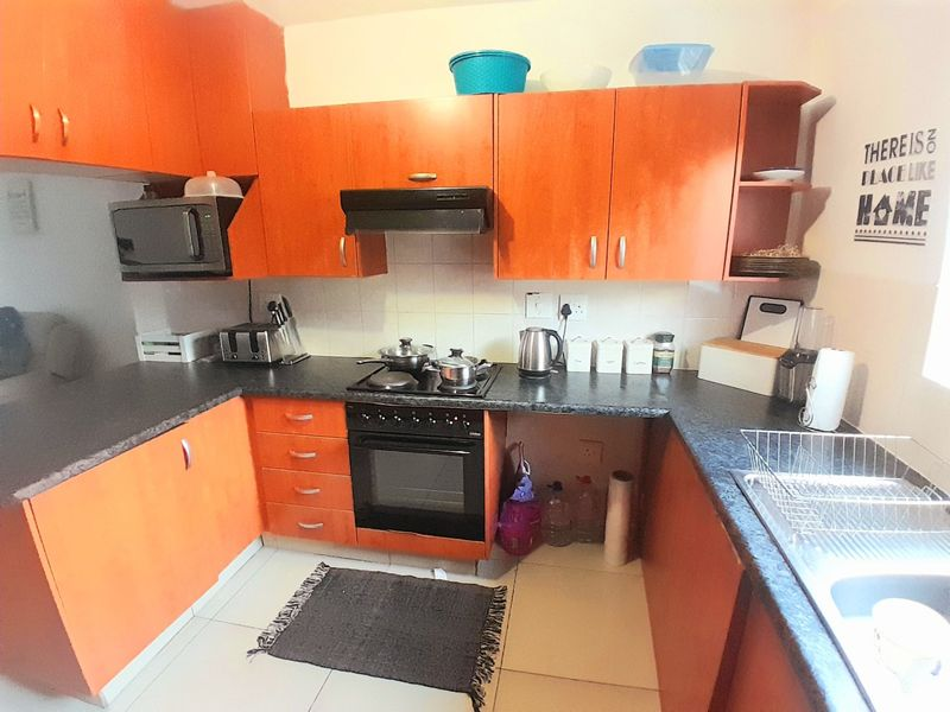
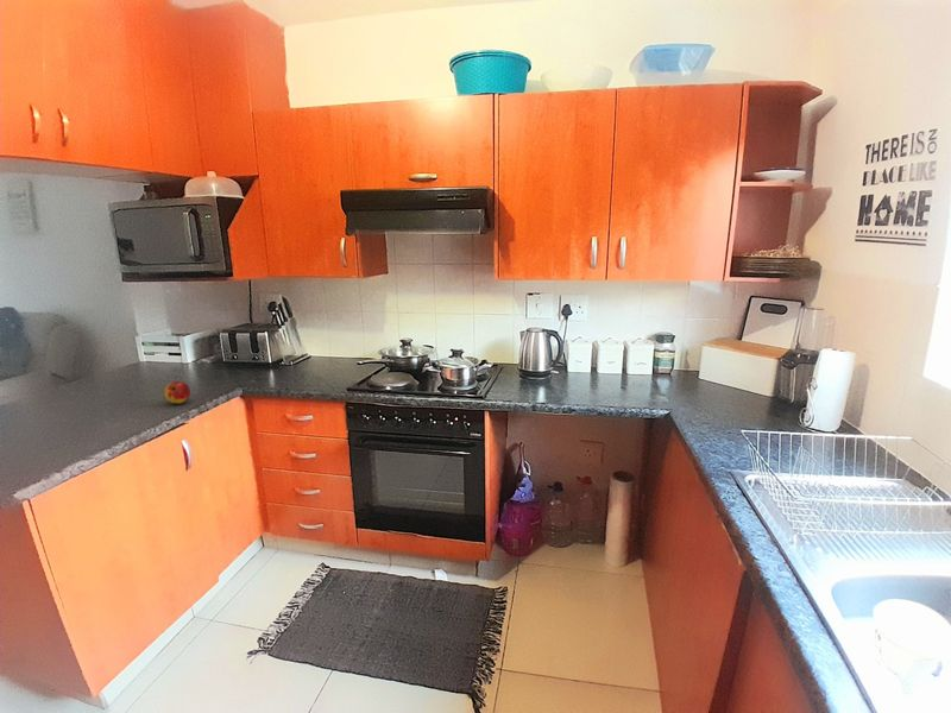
+ apple [163,380,191,405]
